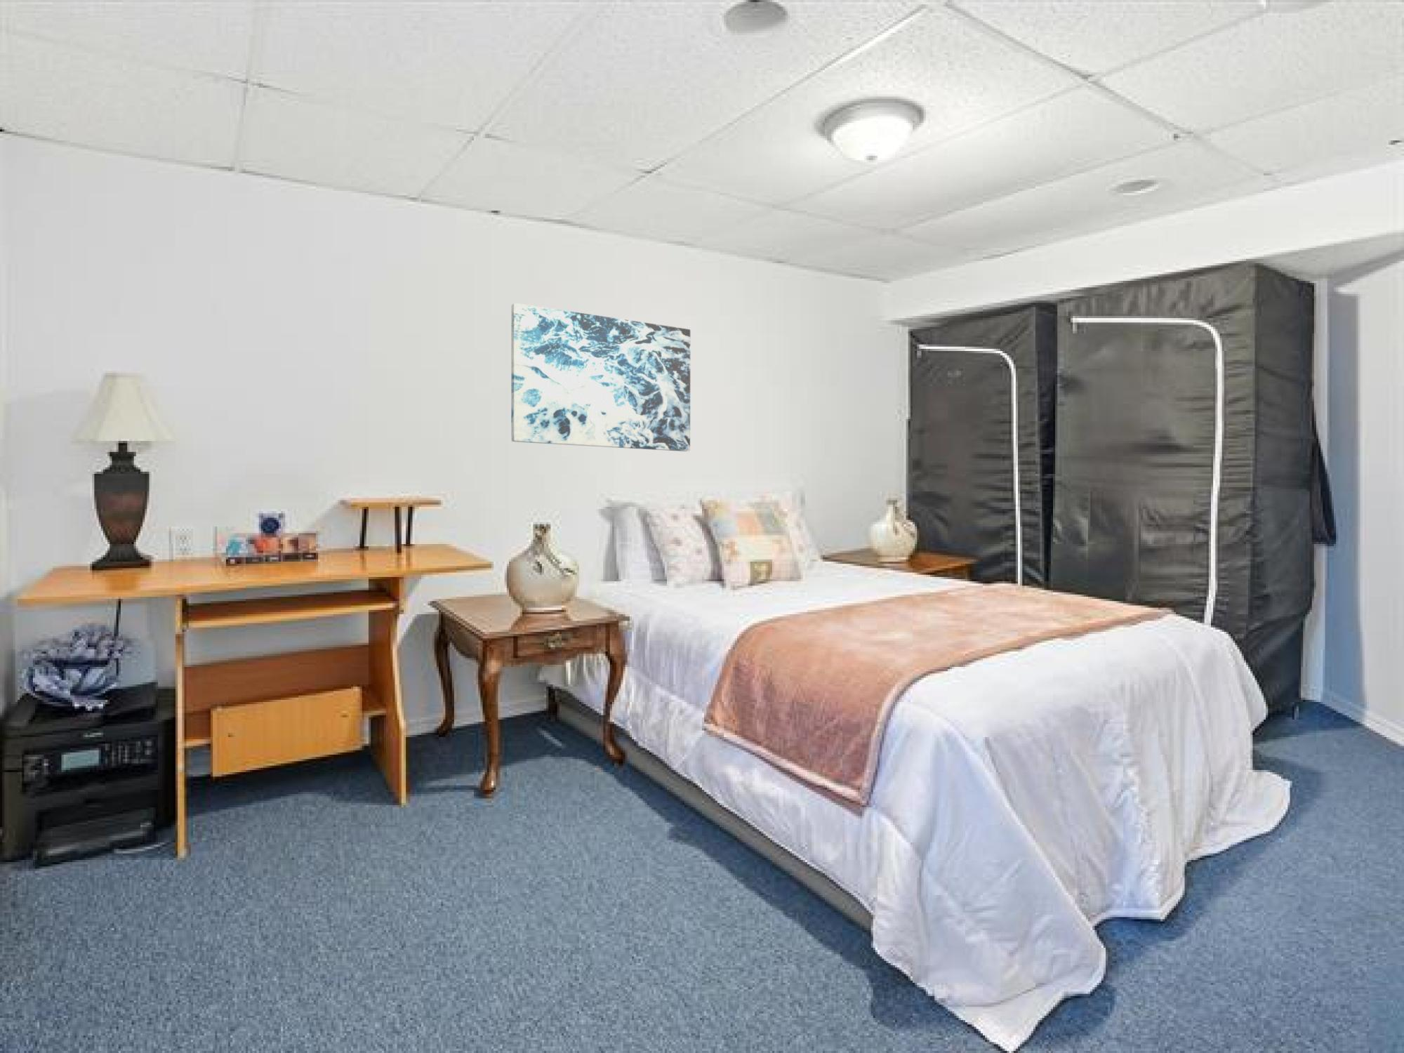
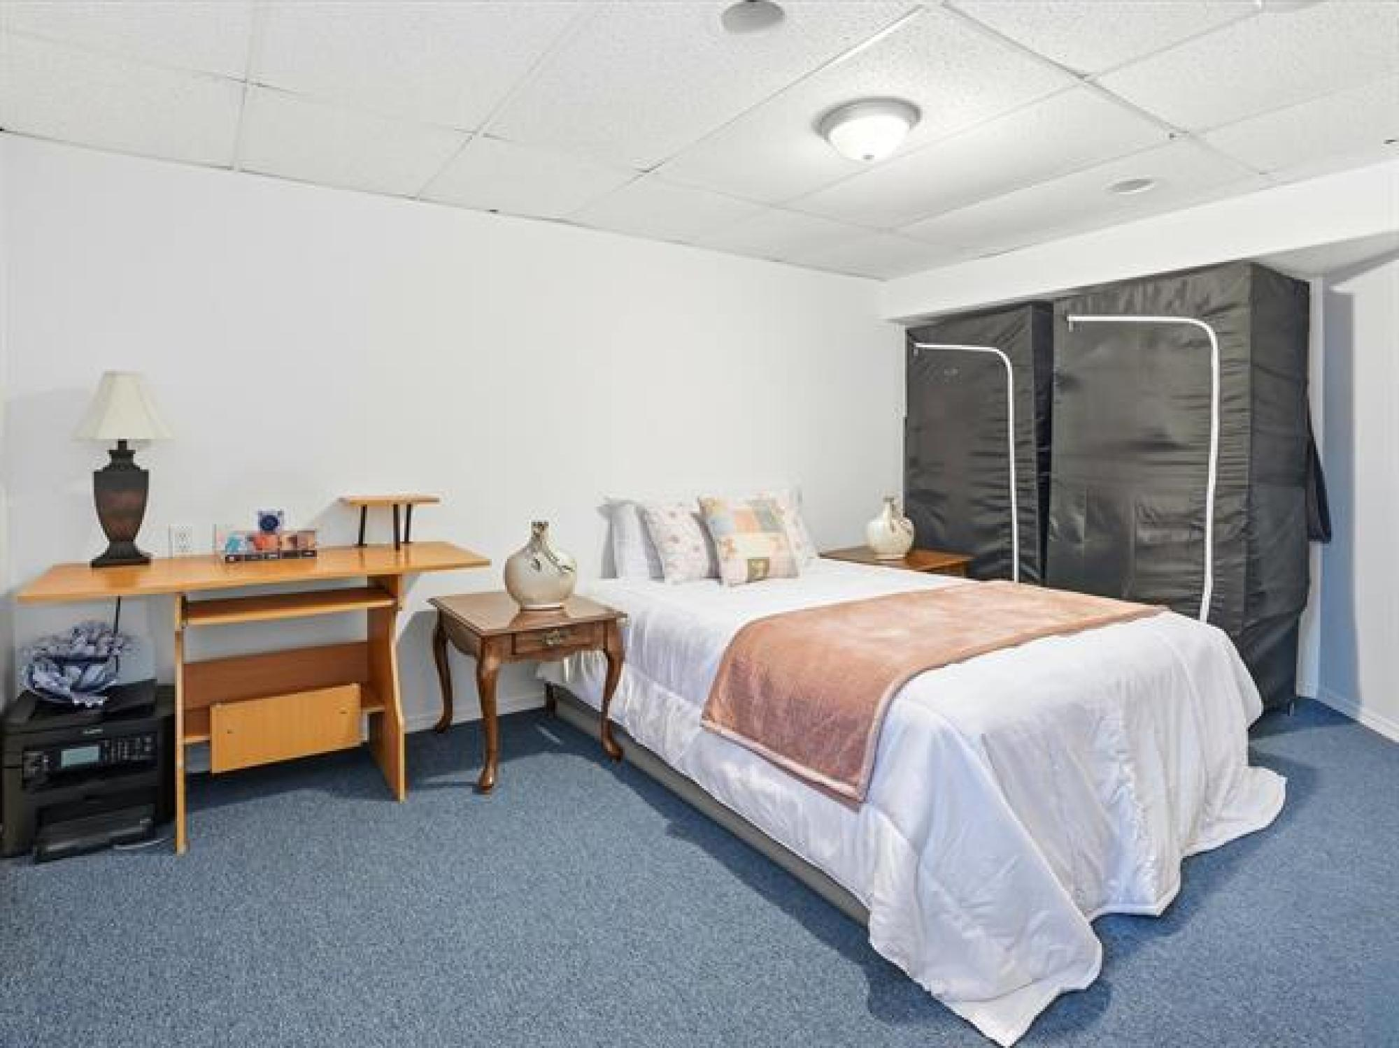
- wall art [511,303,691,452]
